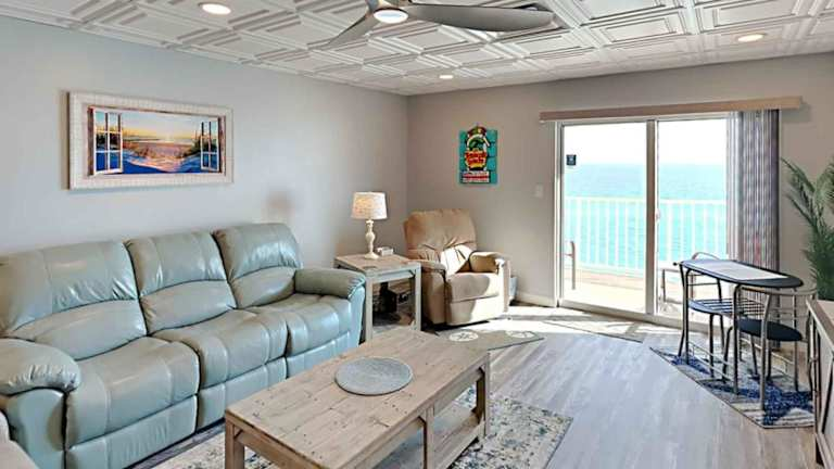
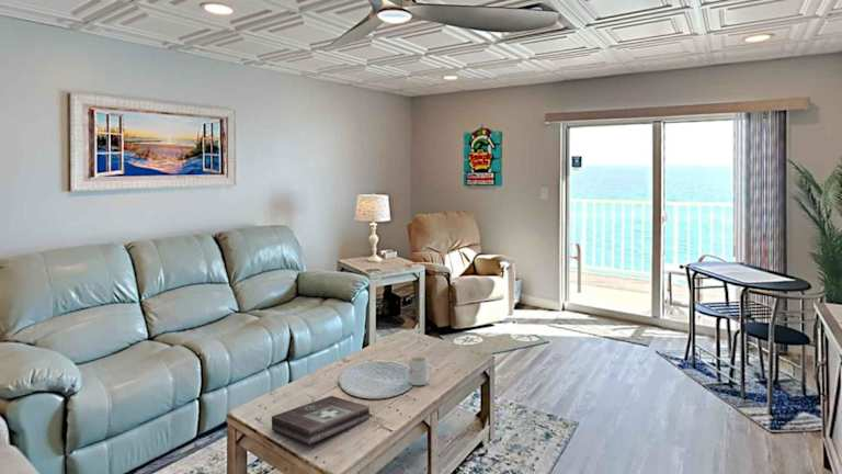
+ first aid kit [271,395,371,445]
+ mug [408,356,434,386]
